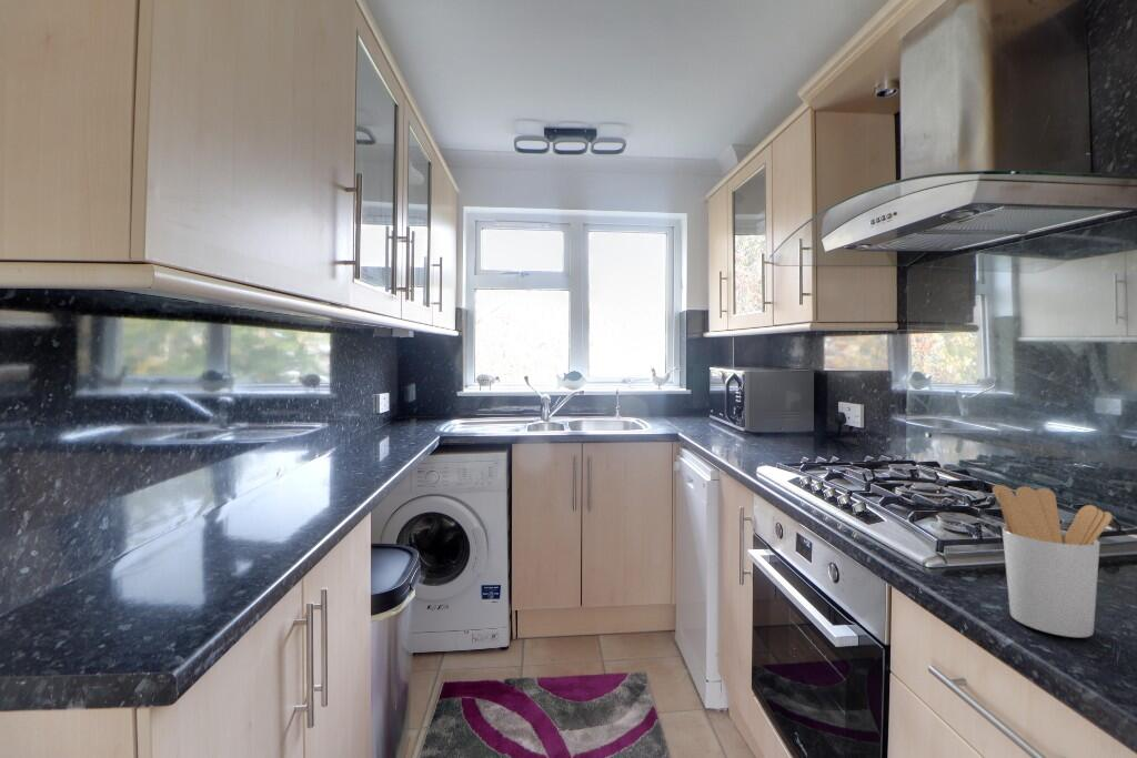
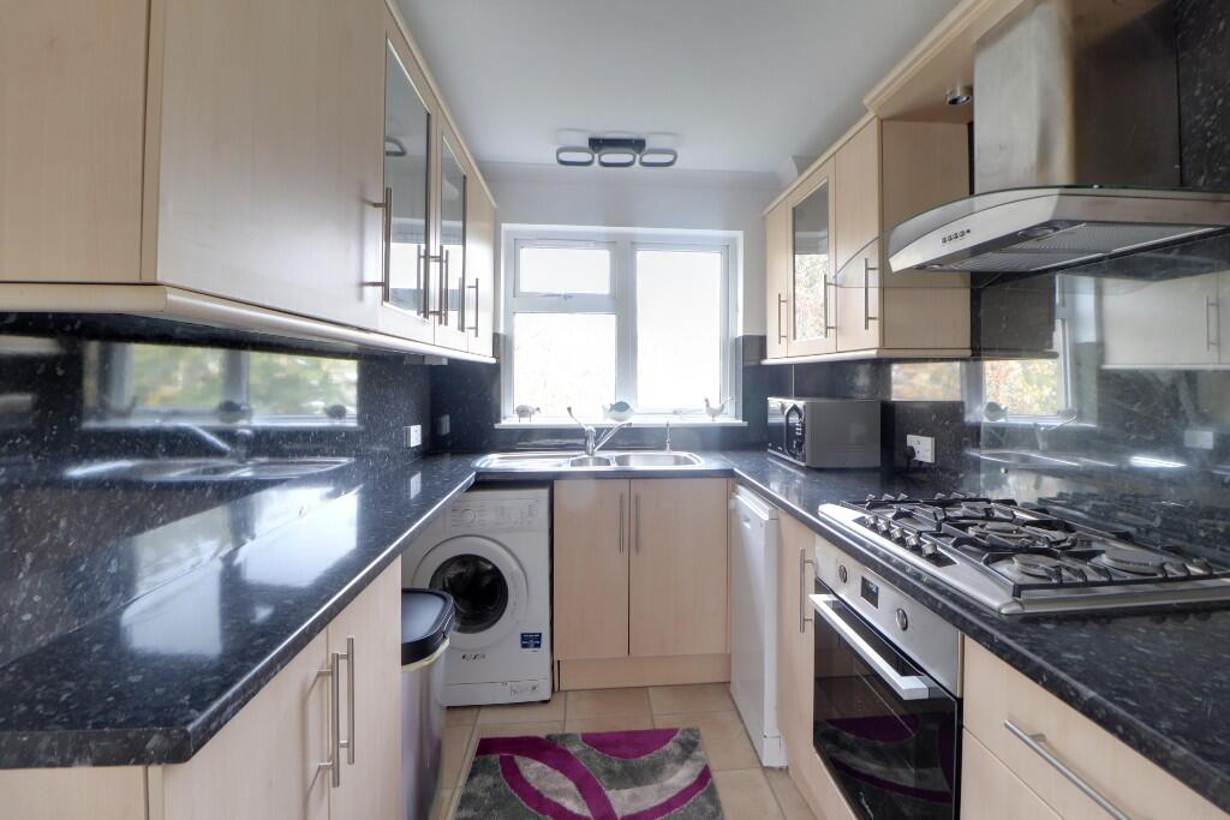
- utensil holder [992,484,1114,638]
